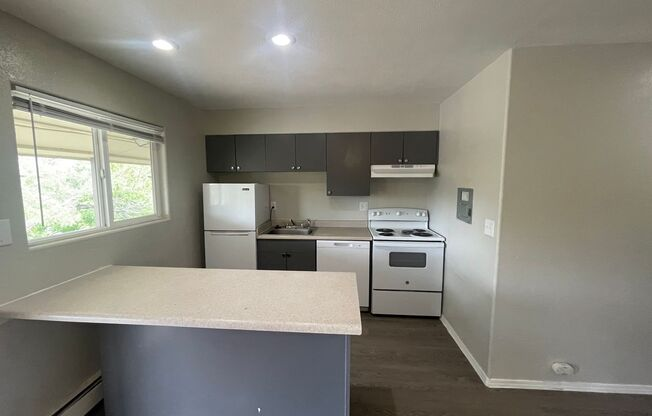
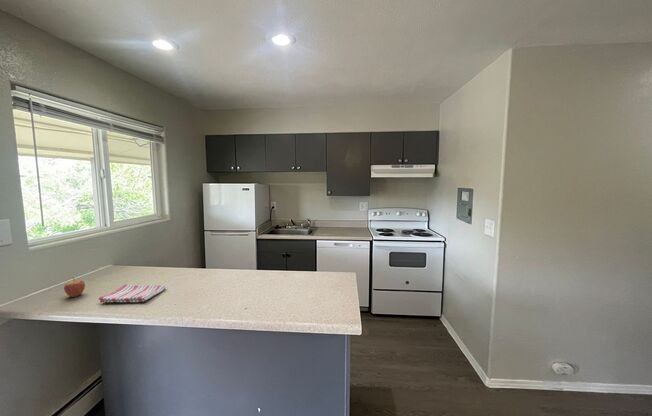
+ fruit [63,276,86,298]
+ dish towel [98,283,167,303]
